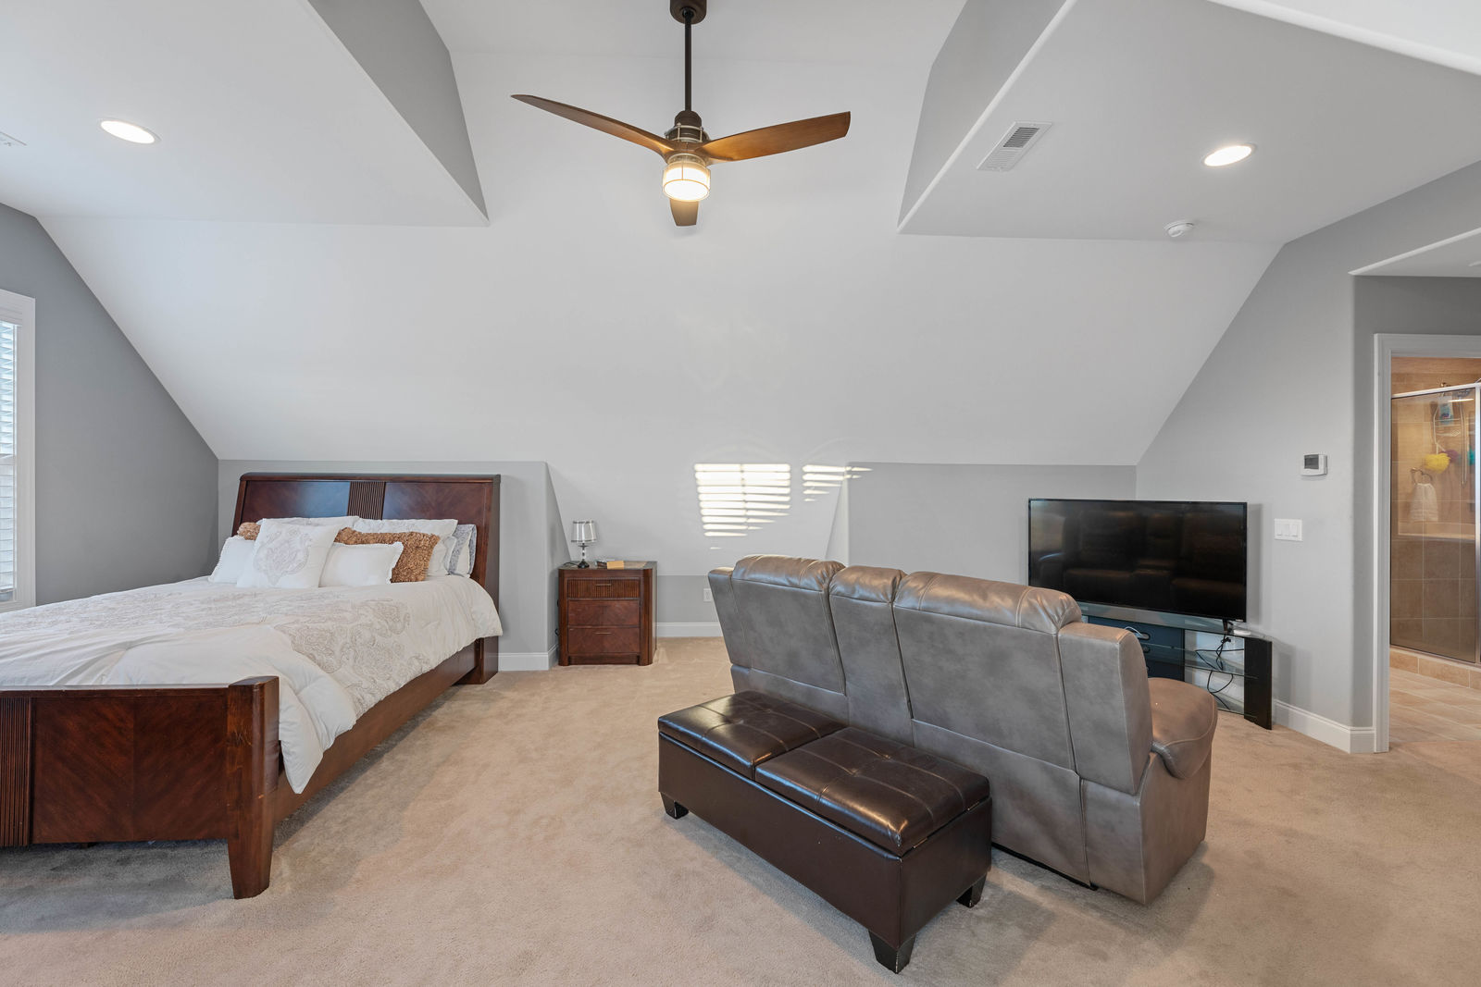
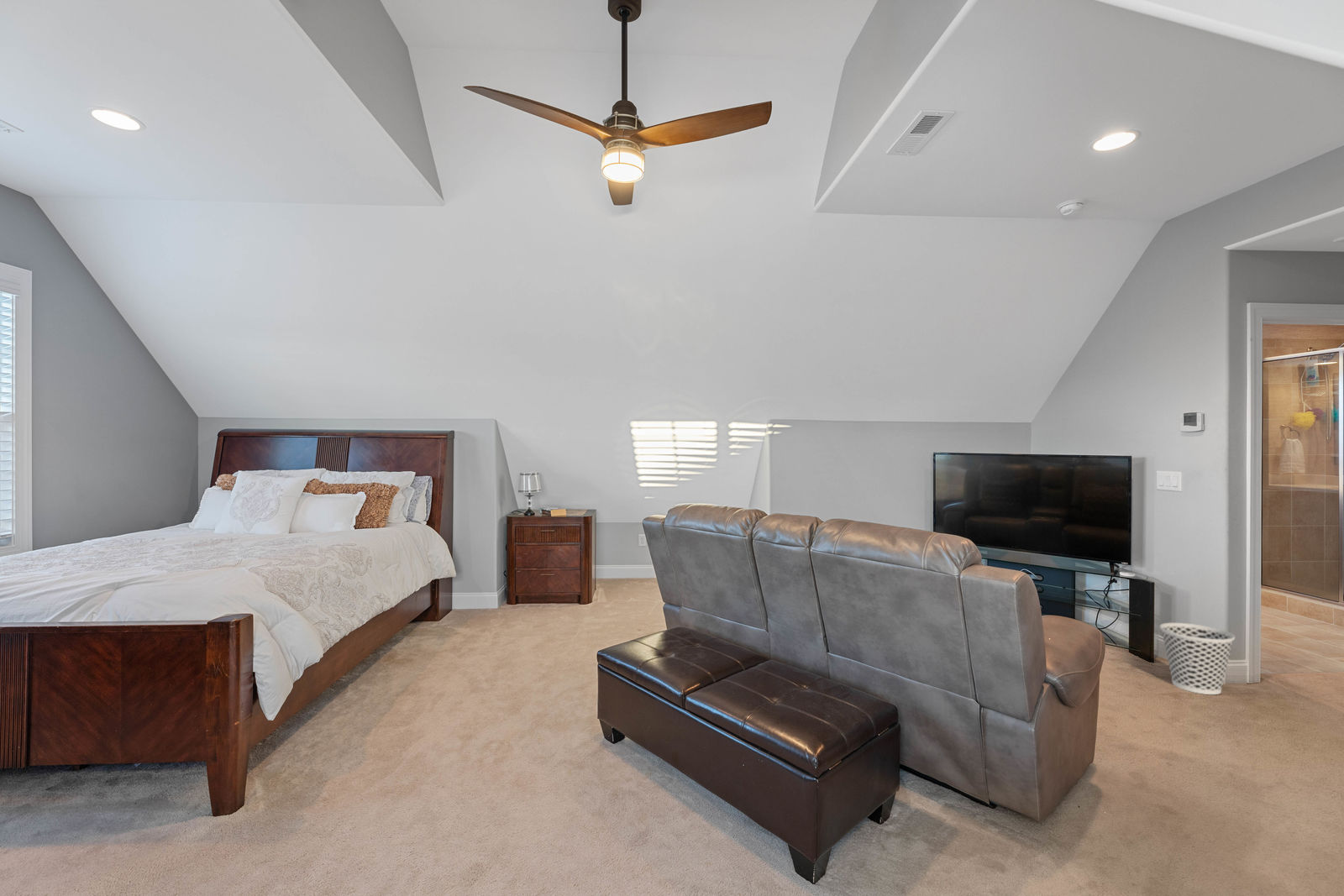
+ wastebasket [1159,622,1236,695]
